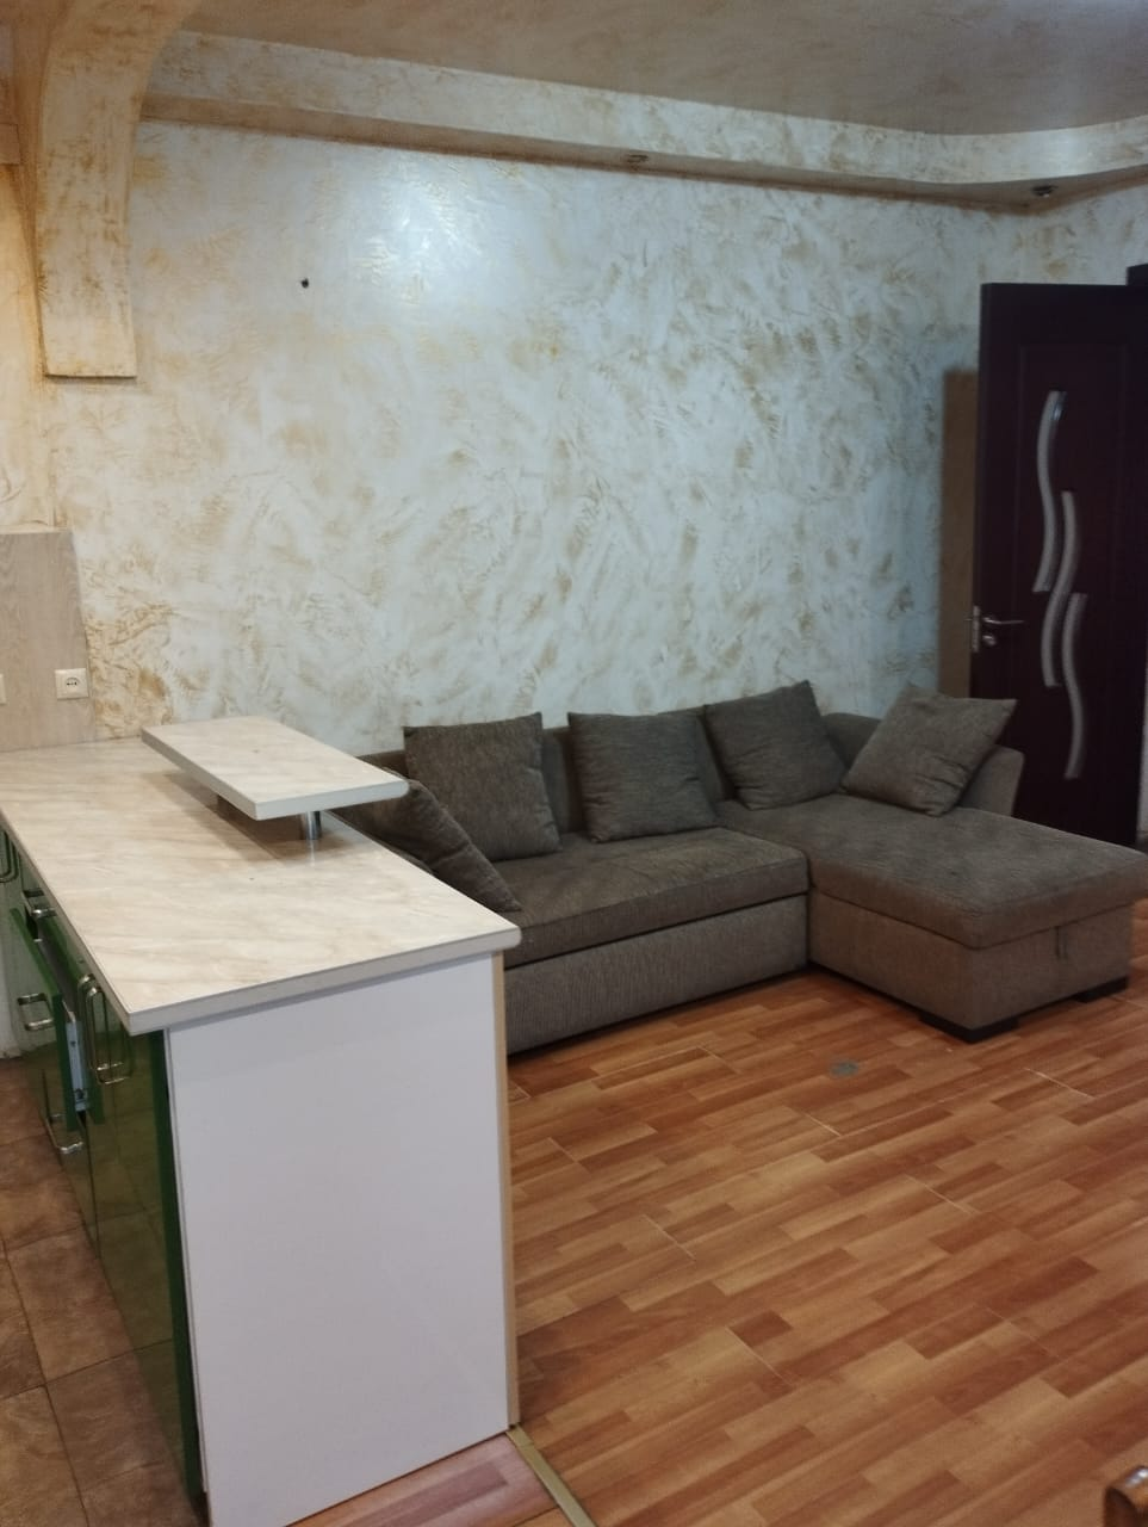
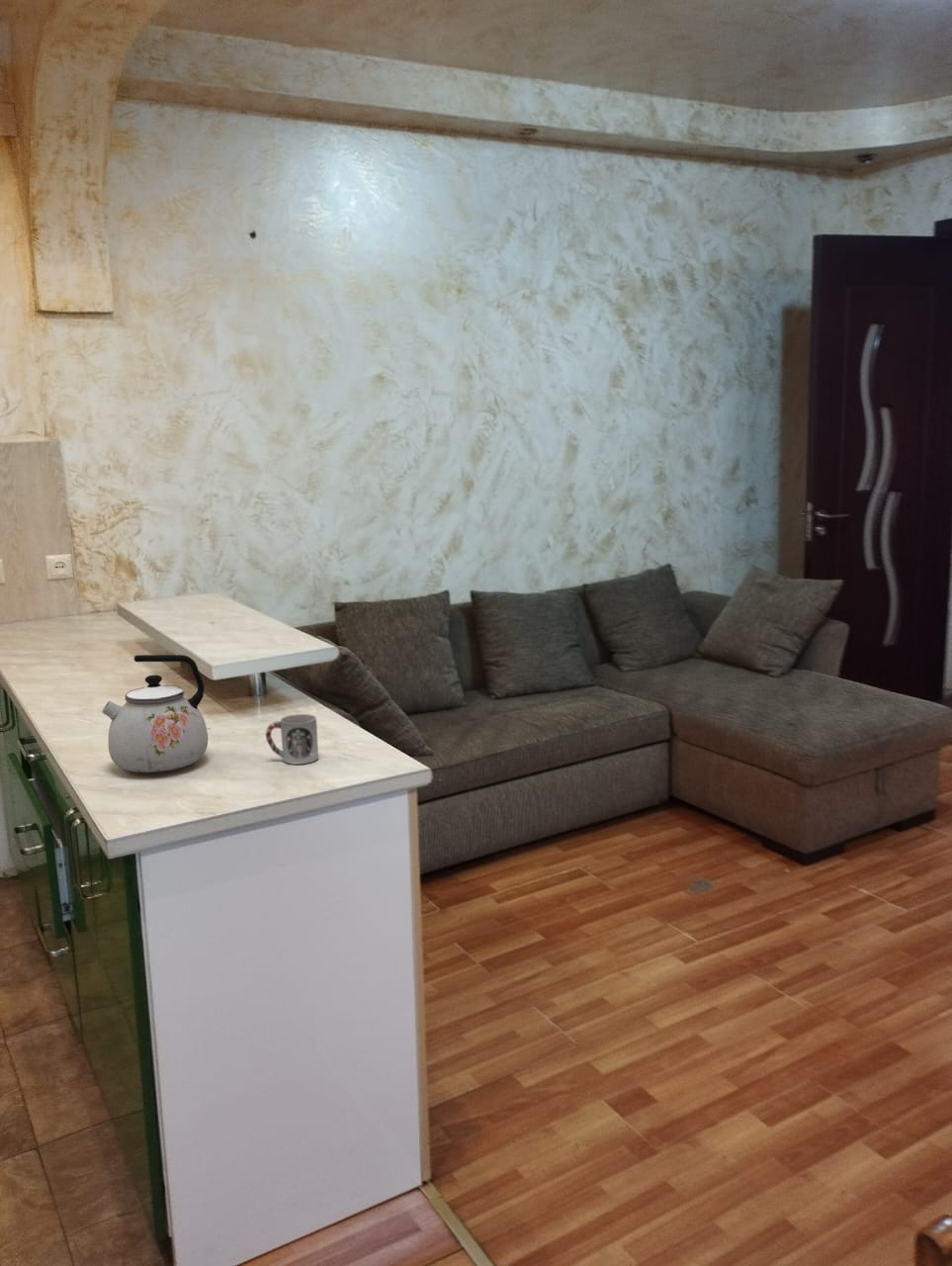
+ cup [265,713,319,766]
+ kettle [101,654,209,773]
